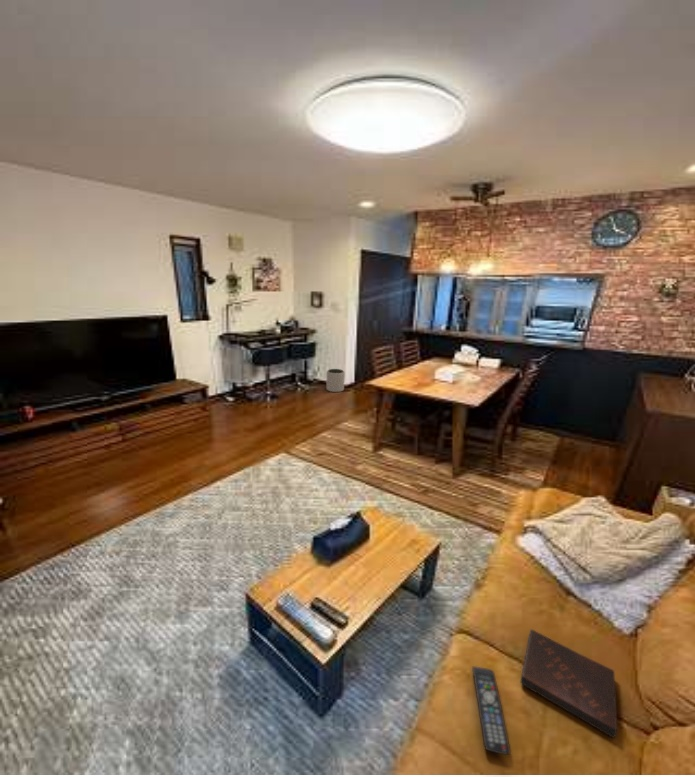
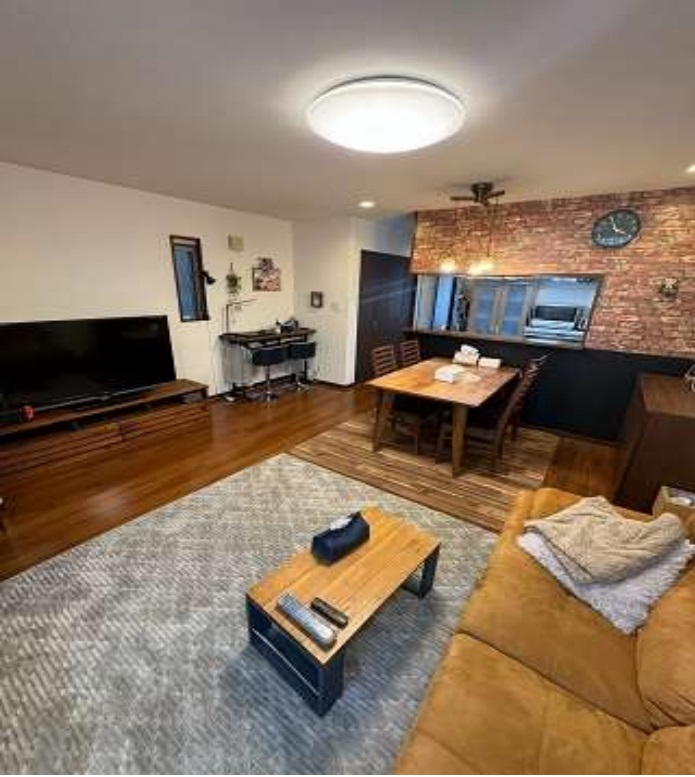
- plant pot [325,368,346,393]
- book [519,628,618,739]
- remote control [471,665,512,756]
